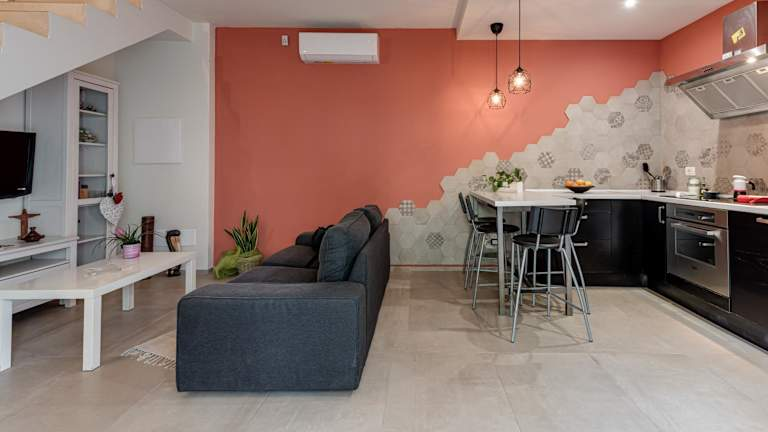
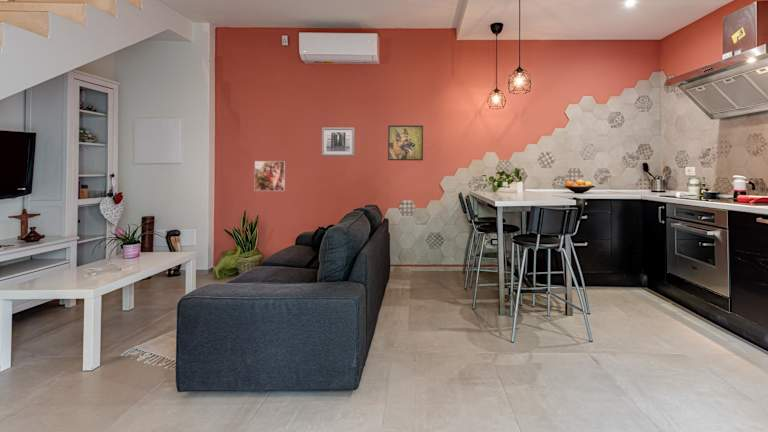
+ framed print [254,160,286,192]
+ wall art [321,127,356,157]
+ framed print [387,124,424,161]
